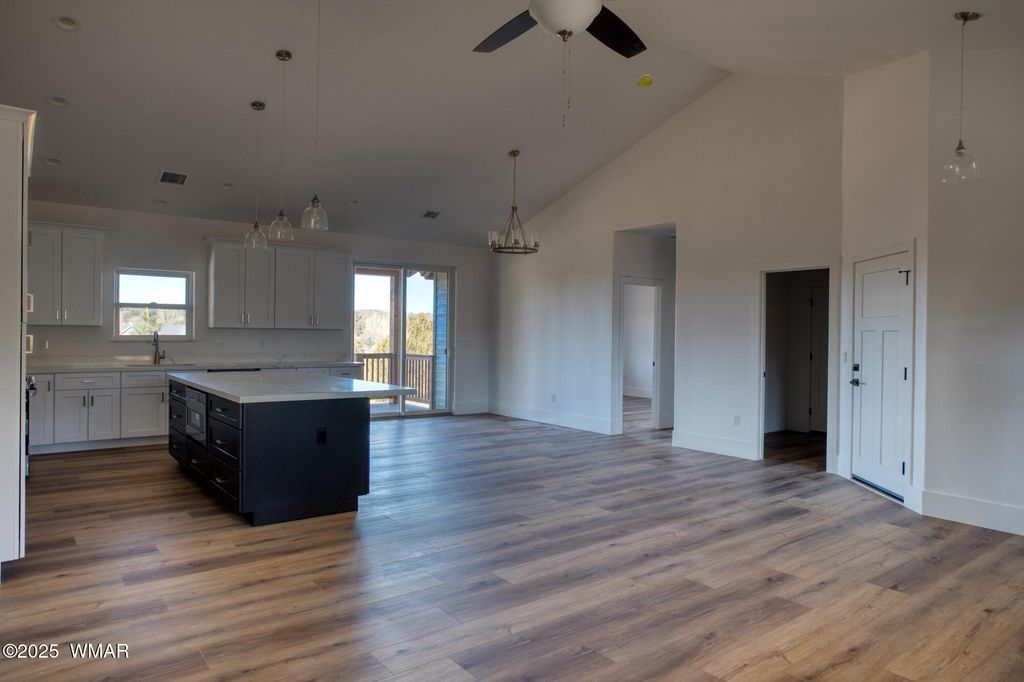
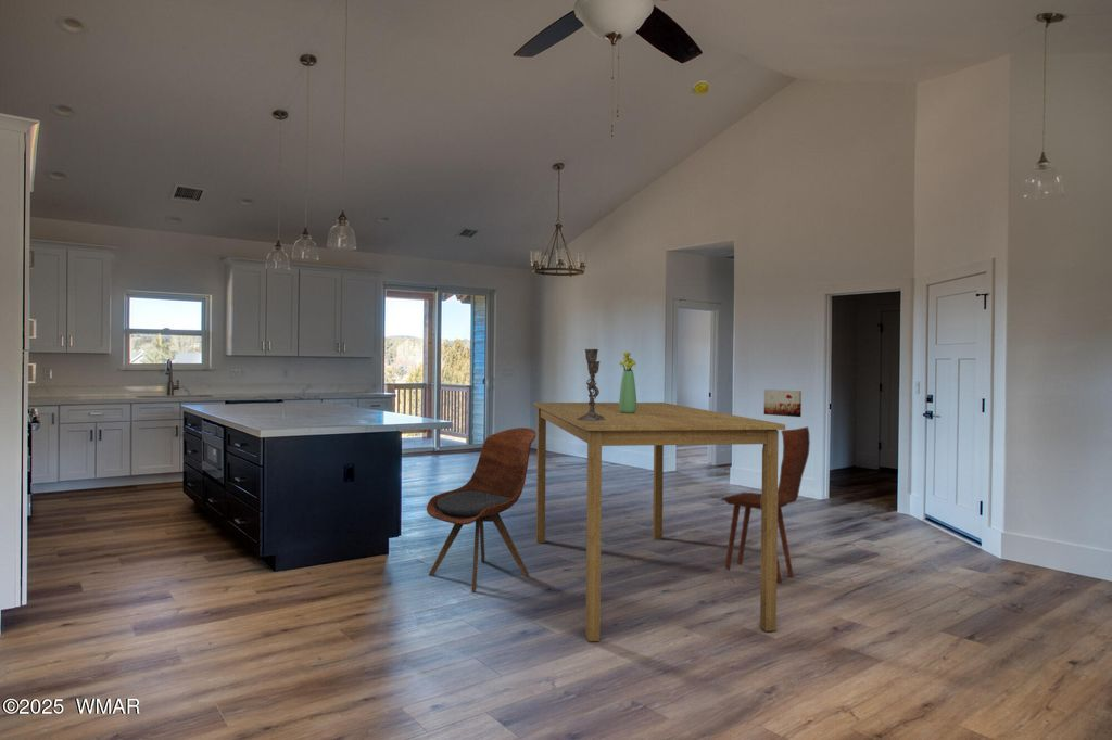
+ dining chair [720,425,811,584]
+ wall art [763,388,803,418]
+ bouquet [618,350,637,413]
+ dining chair [426,426,538,594]
+ candlestick [578,348,605,421]
+ dining table [533,401,786,642]
